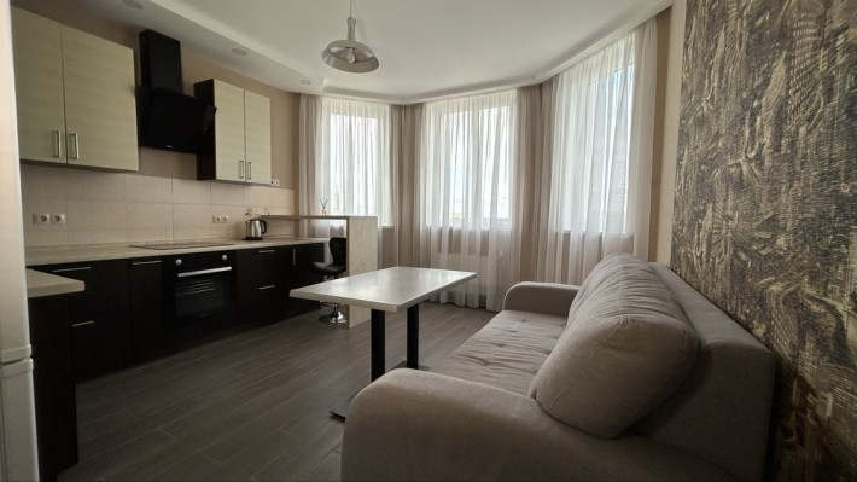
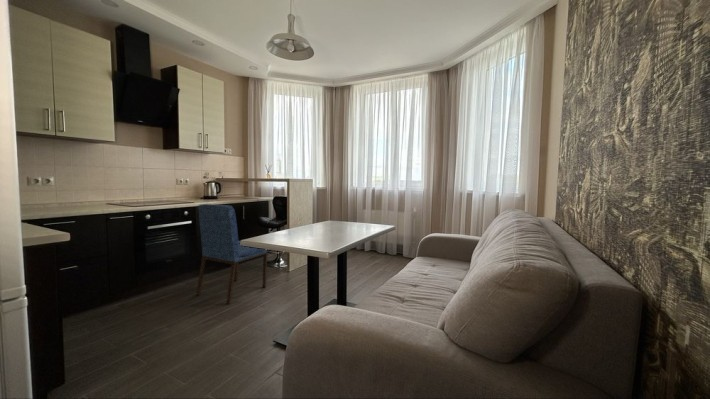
+ dining chair [195,203,268,305]
